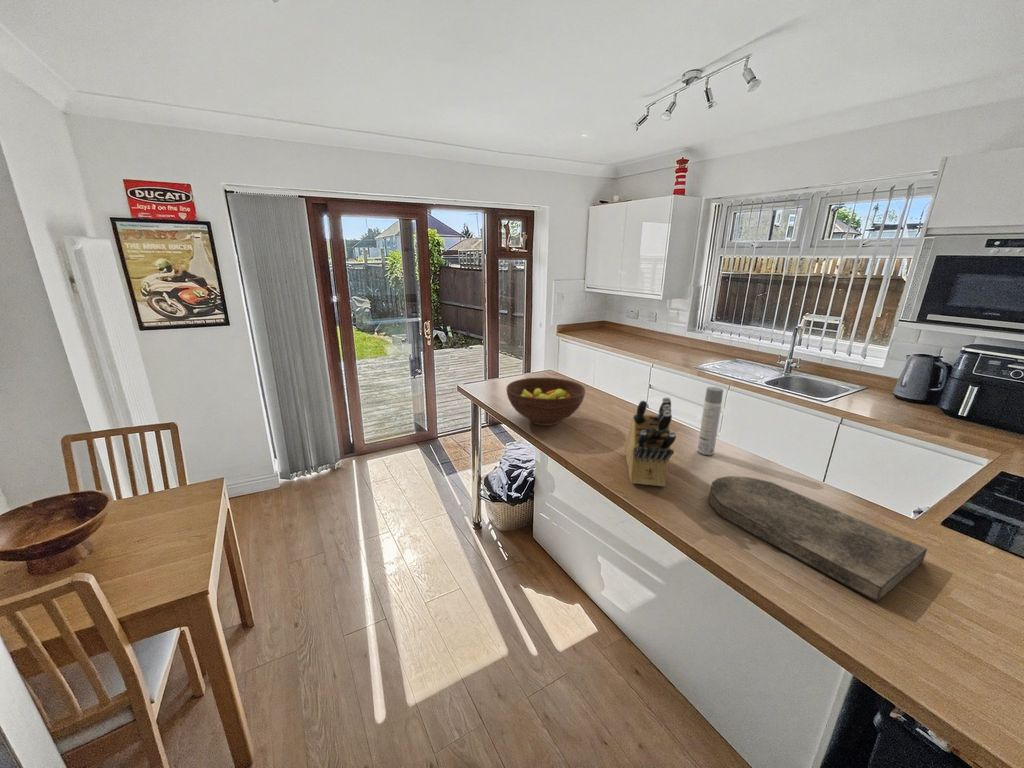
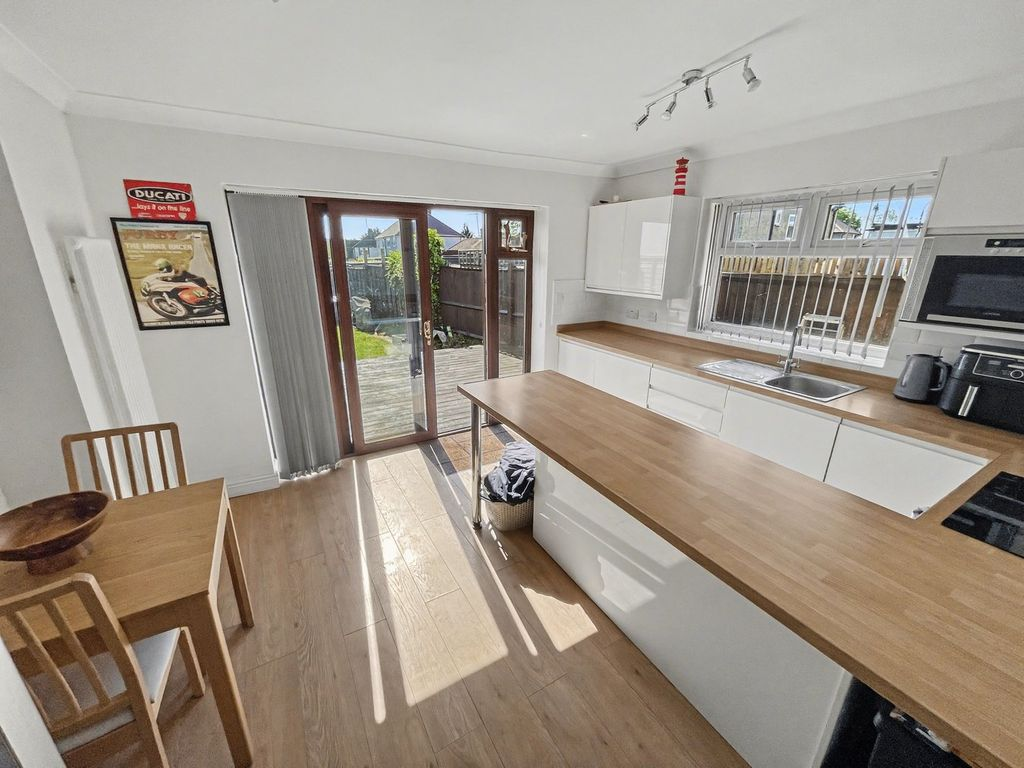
- fruit bowl [505,377,586,427]
- spray bottle [697,386,724,456]
- cutting board [709,475,928,603]
- knife block [624,396,677,487]
